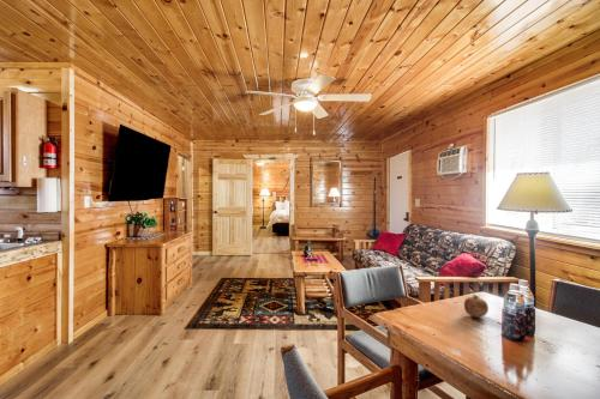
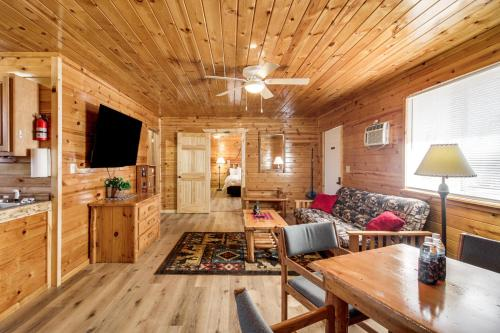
- fruit [463,294,490,319]
